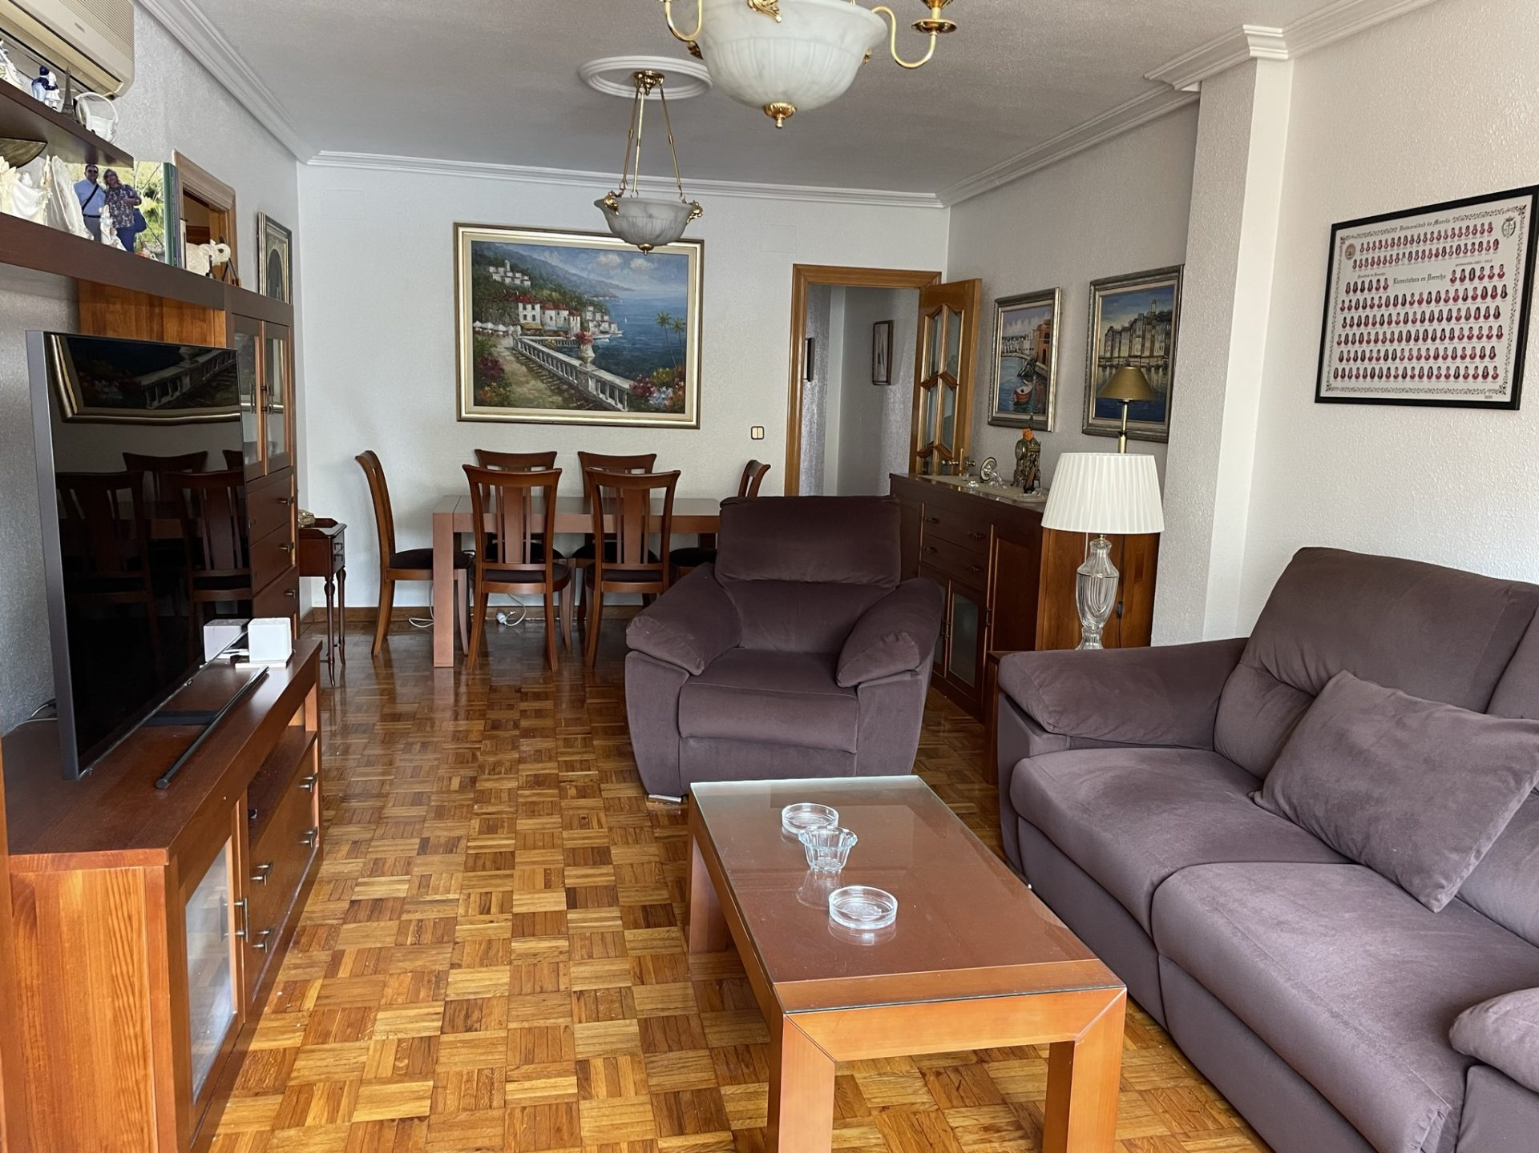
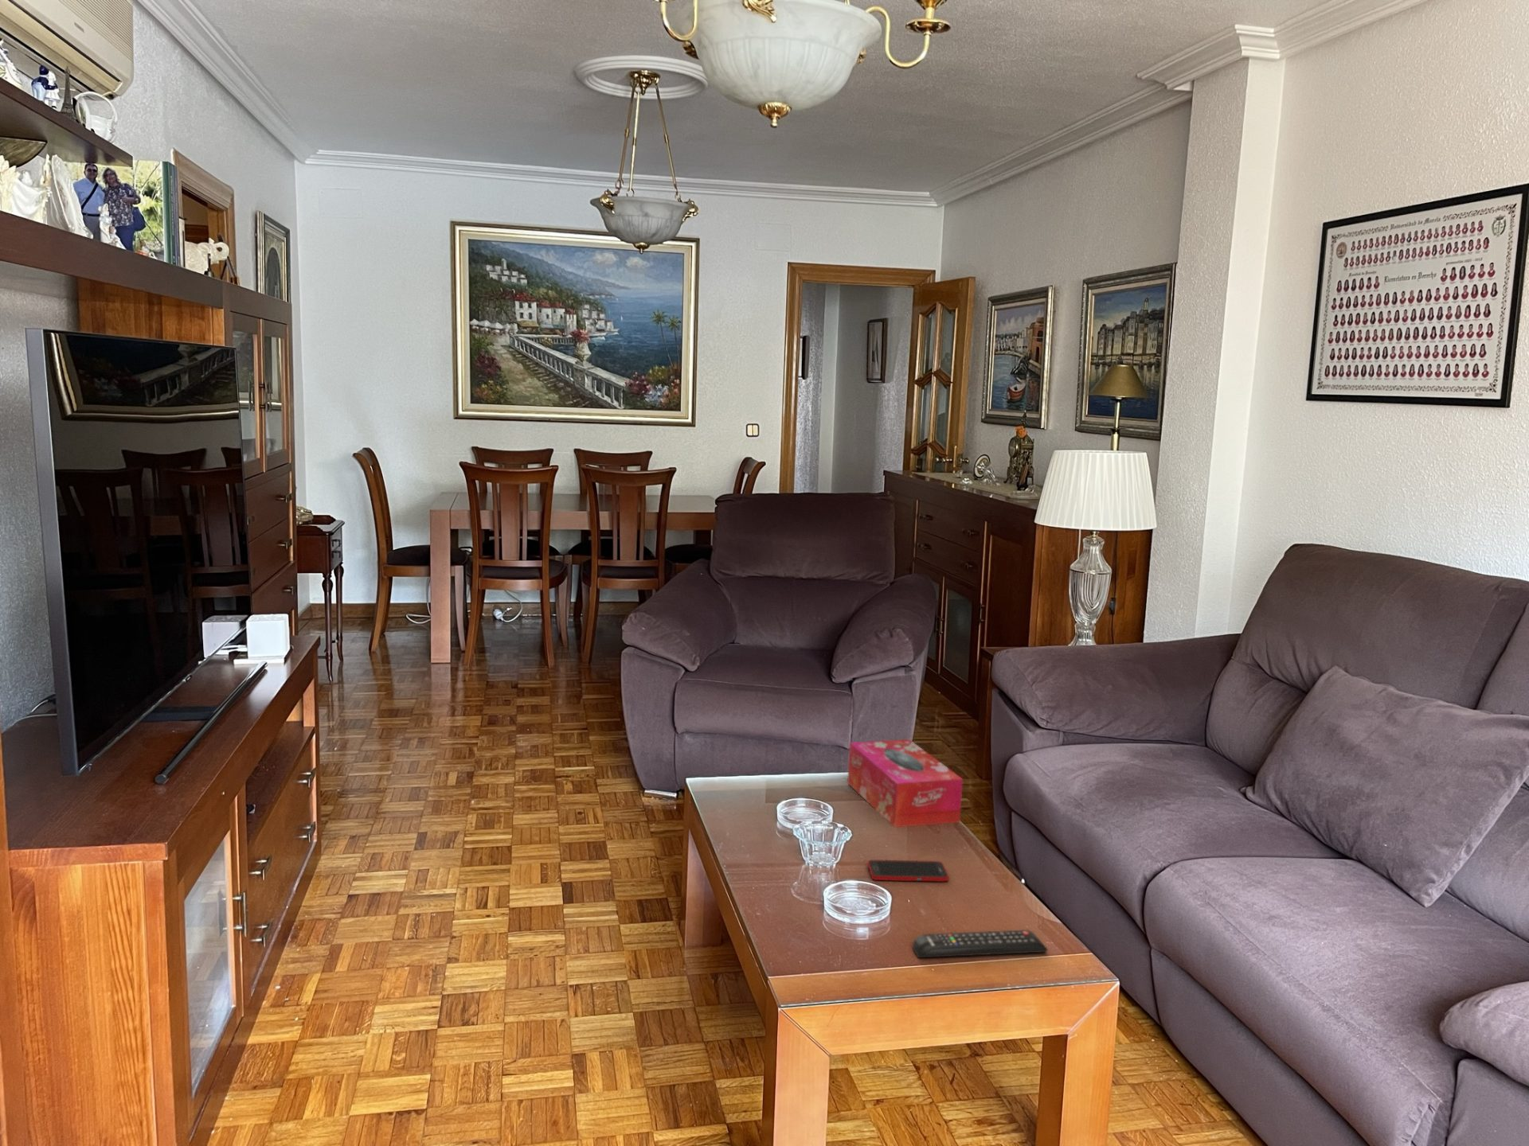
+ remote control [911,929,1047,958]
+ cell phone [867,860,949,882]
+ tissue box [846,739,963,828]
